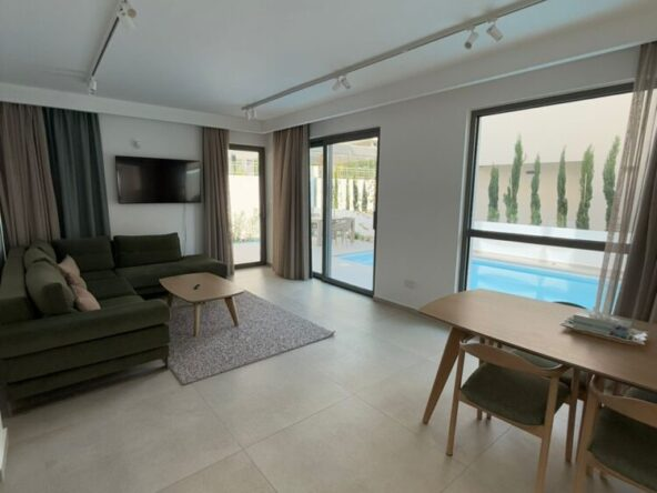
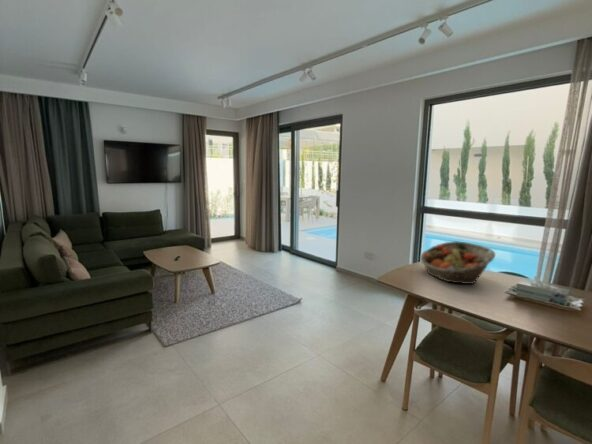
+ fruit basket [419,240,496,285]
